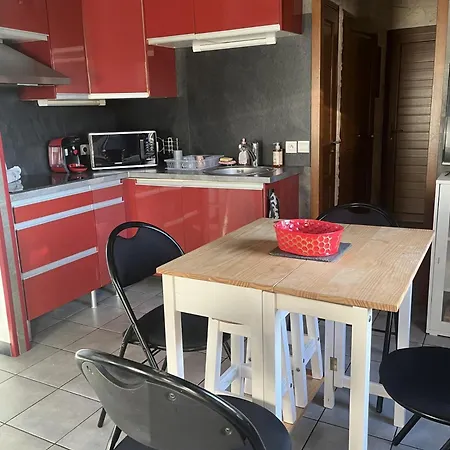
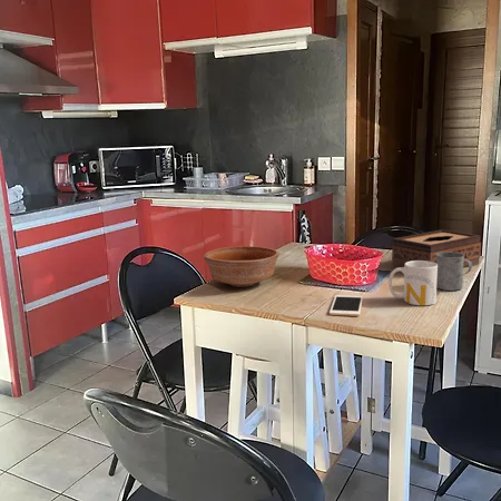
+ mug [387,261,438,306]
+ bowl [203,245,279,288]
+ mug [436,252,473,292]
+ tissue box [391,228,482,268]
+ cell phone [328,294,364,317]
